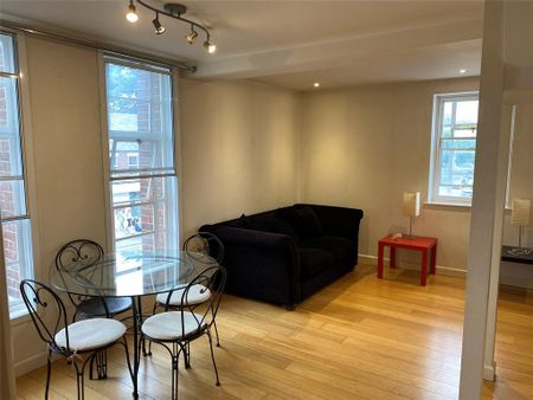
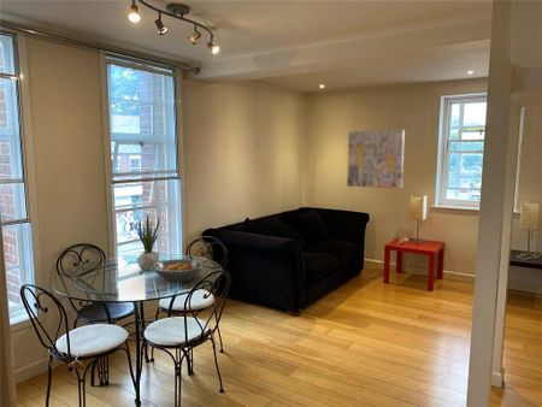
+ potted plant [136,213,160,271]
+ fruit bowl [153,258,205,283]
+ wall art [346,129,406,189]
